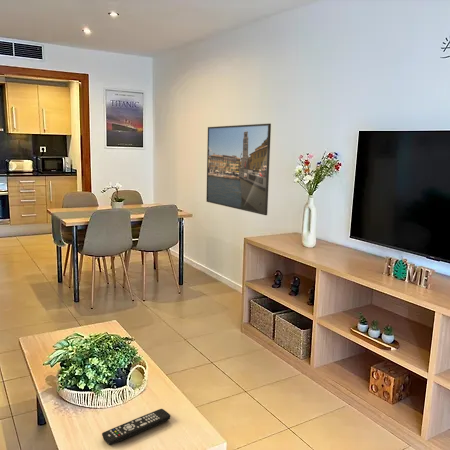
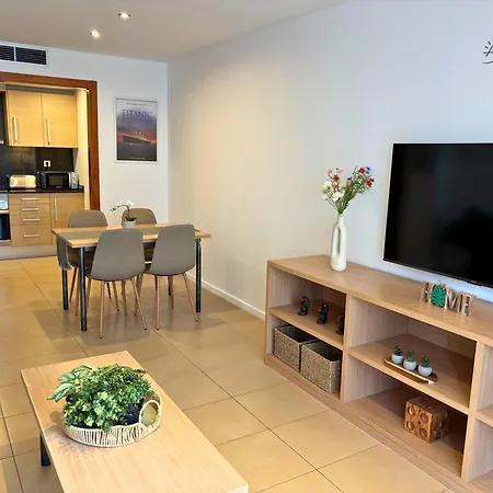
- remote control [101,408,171,446]
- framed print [205,123,272,216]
